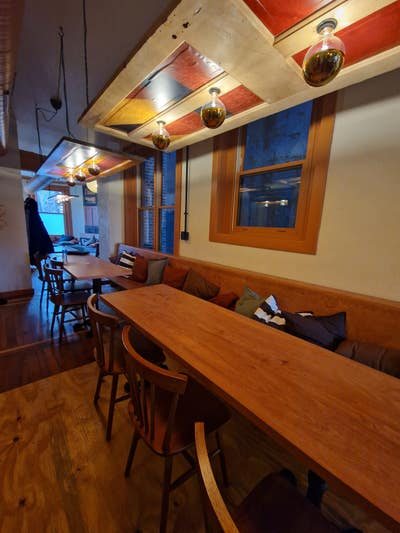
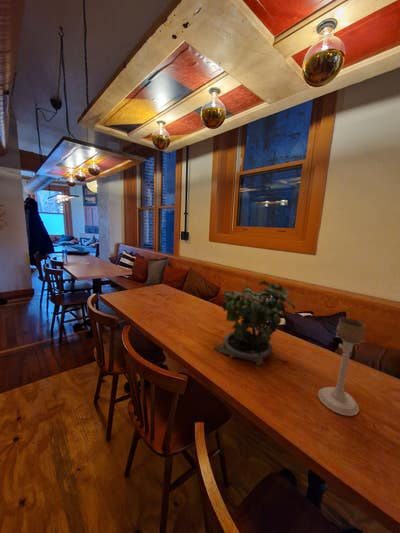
+ candle holder [317,316,367,417]
+ potted plant [213,278,296,367]
